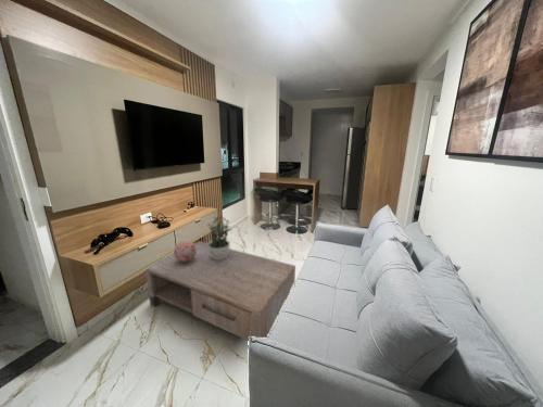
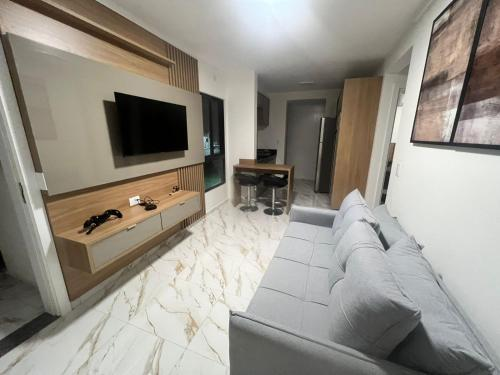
- coffee table [144,240,296,342]
- decorative sphere [173,240,197,262]
- potted plant [206,216,232,259]
